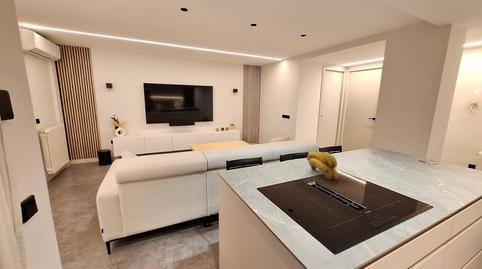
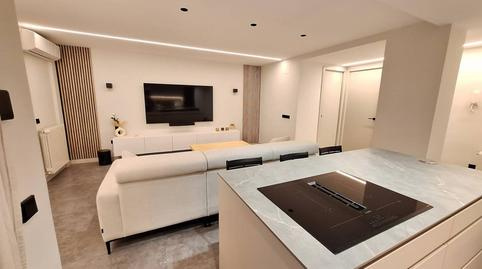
- banana bunch [306,151,339,181]
